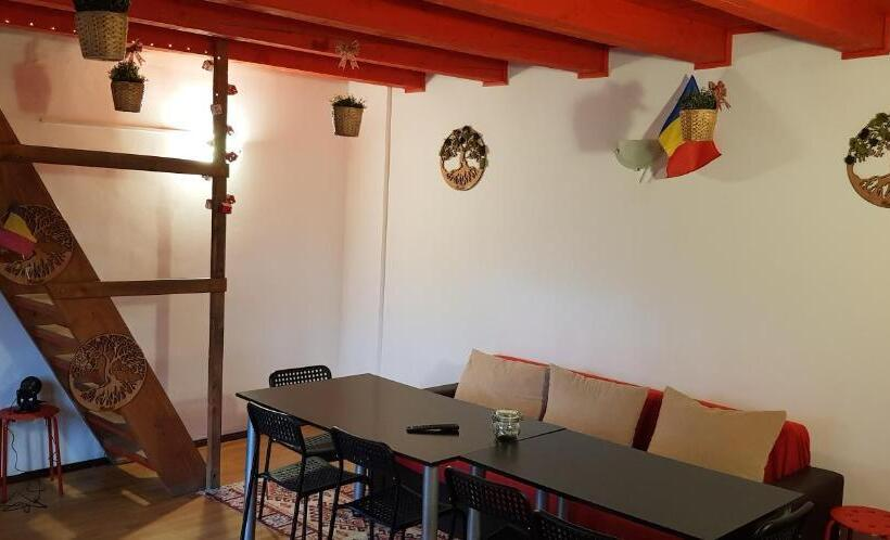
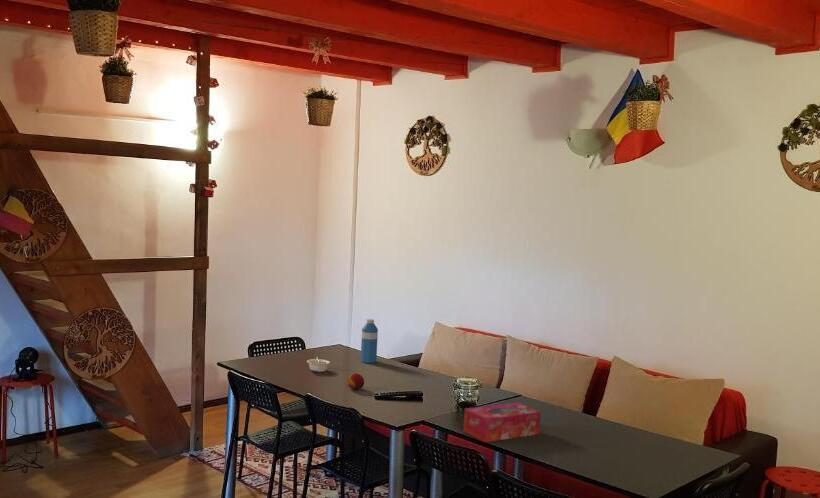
+ fruit [346,372,365,390]
+ legume [306,355,331,373]
+ water bottle [360,318,379,364]
+ tissue box [462,401,542,443]
